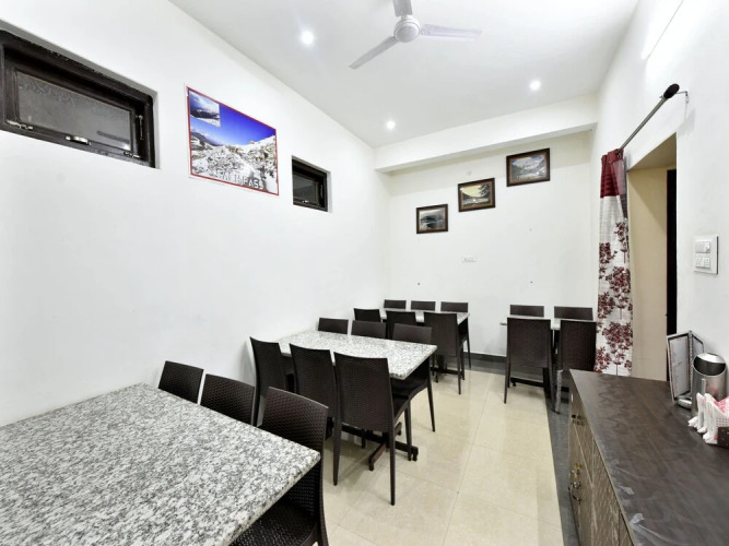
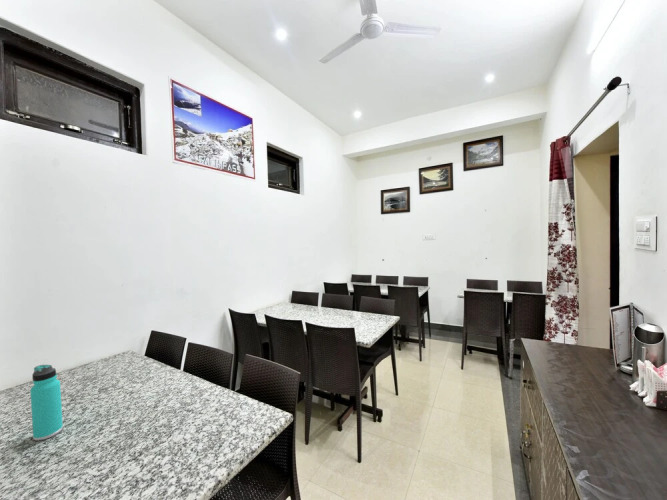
+ thermos bottle [29,364,64,442]
